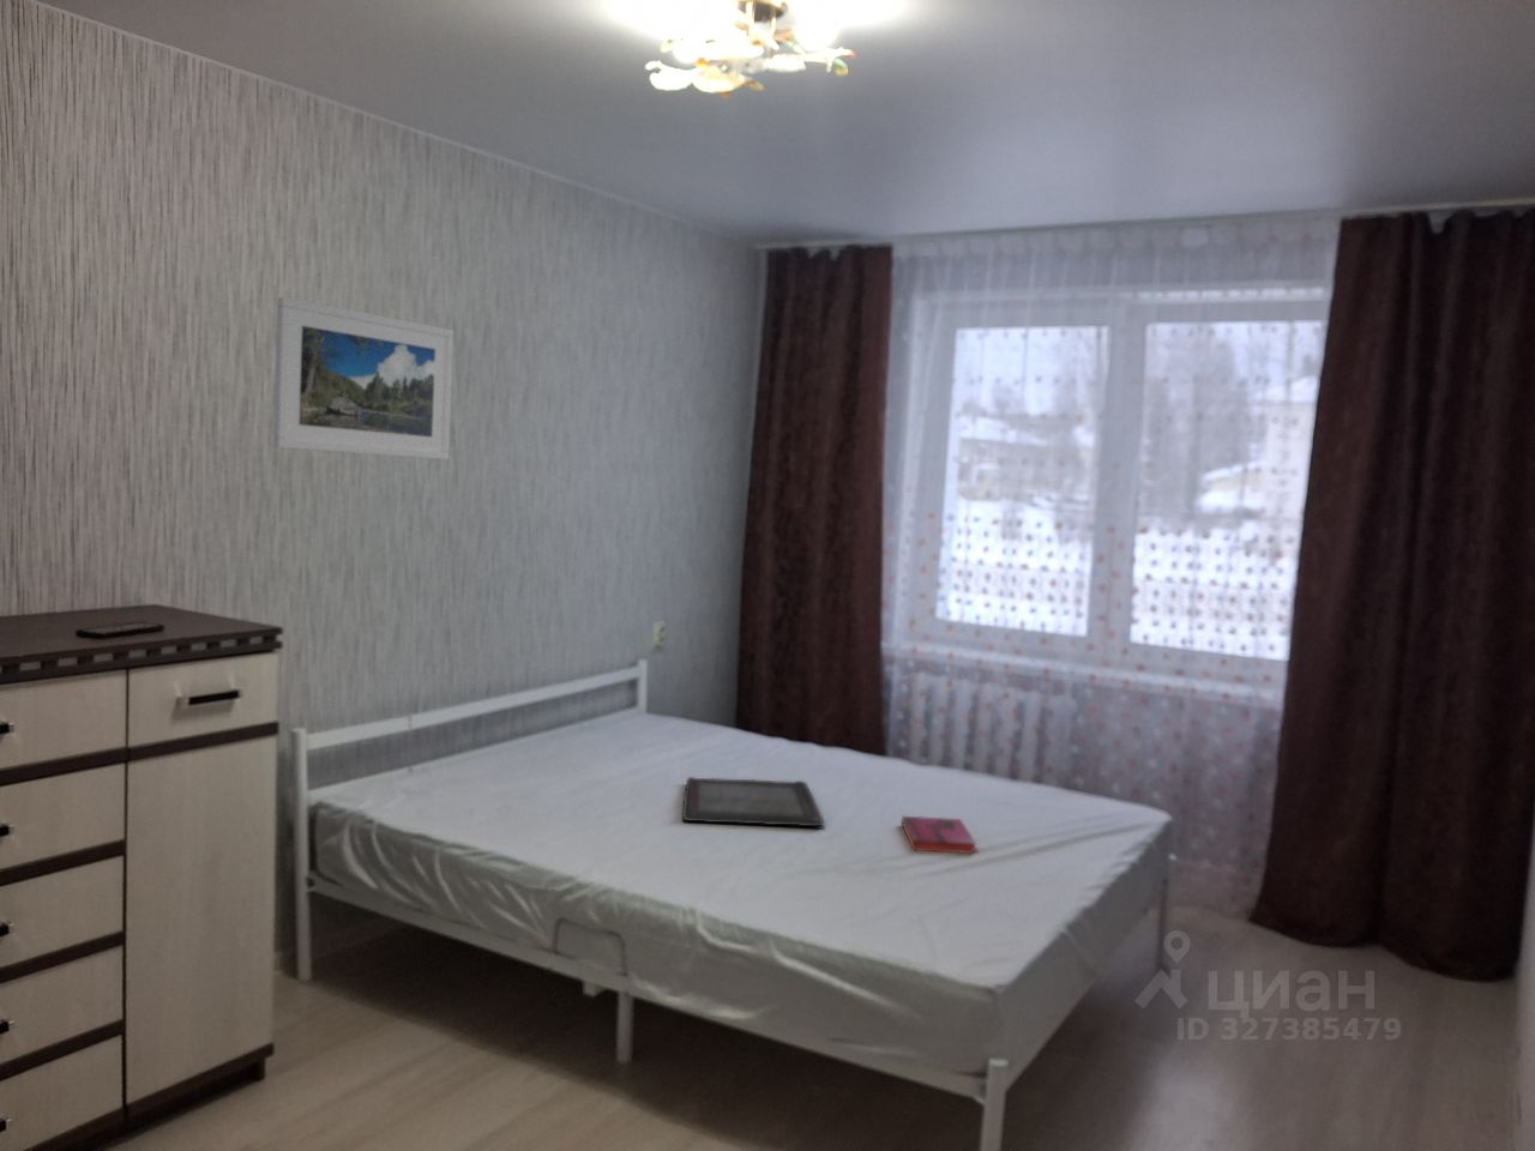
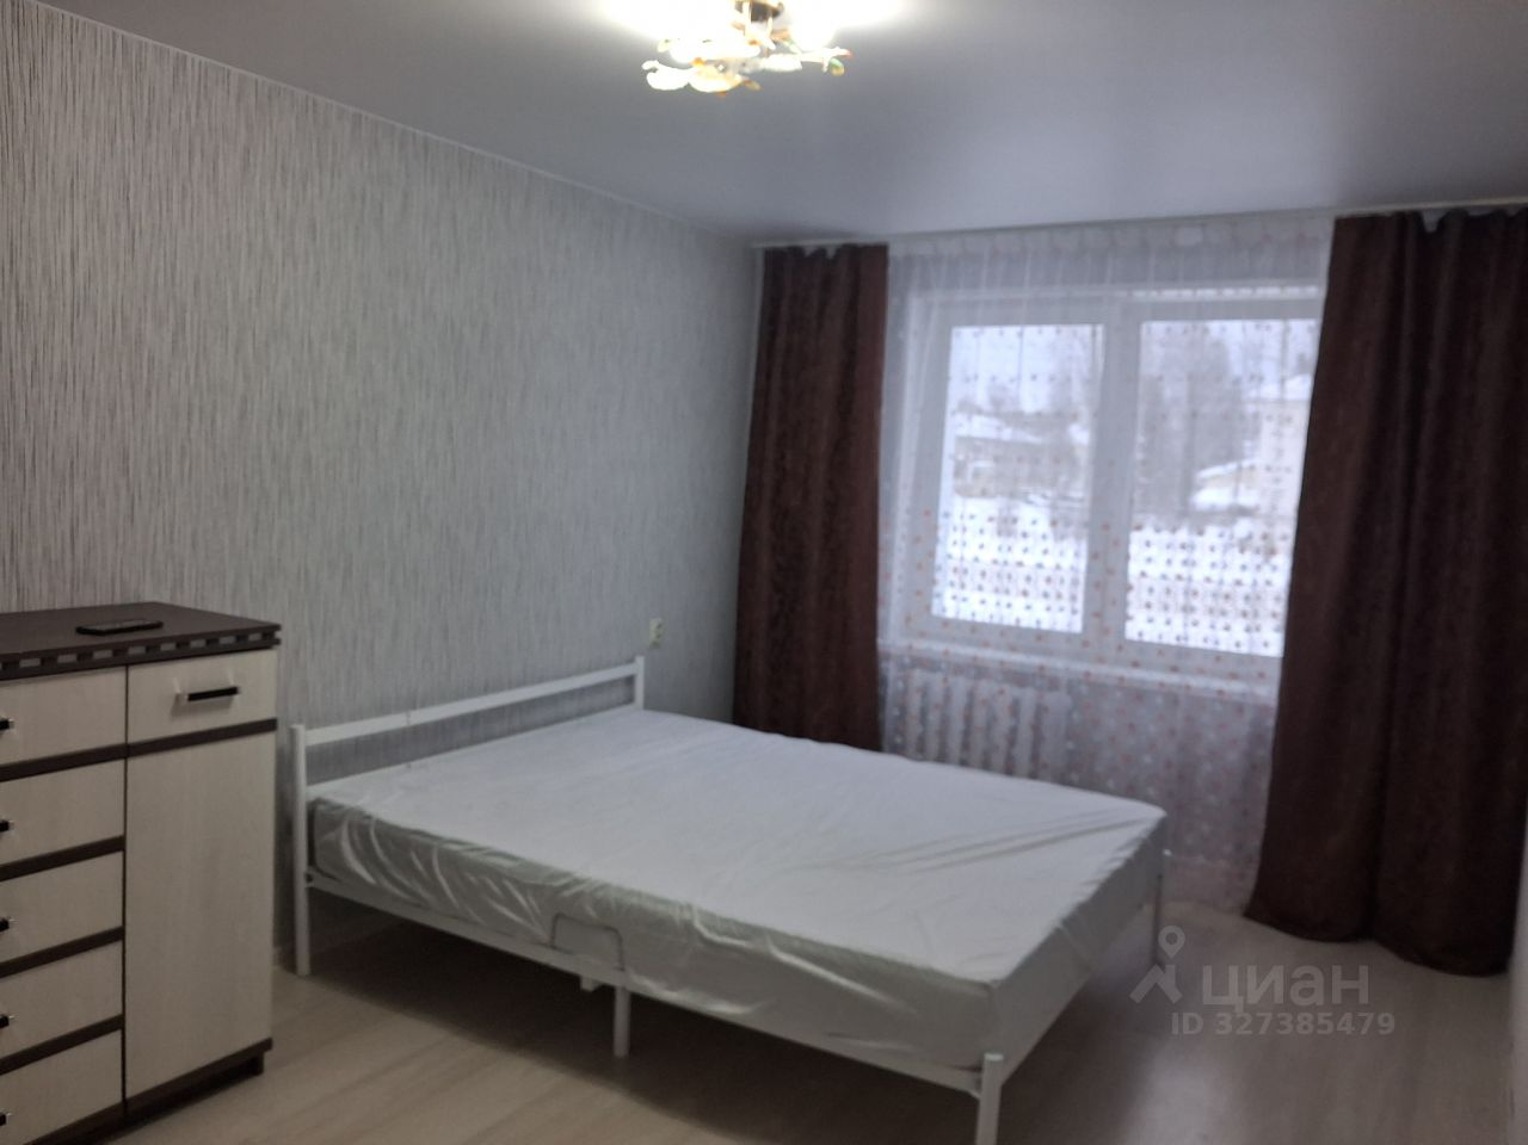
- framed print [272,296,454,462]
- serving tray [682,776,826,827]
- hardback book [900,814,978,855]
